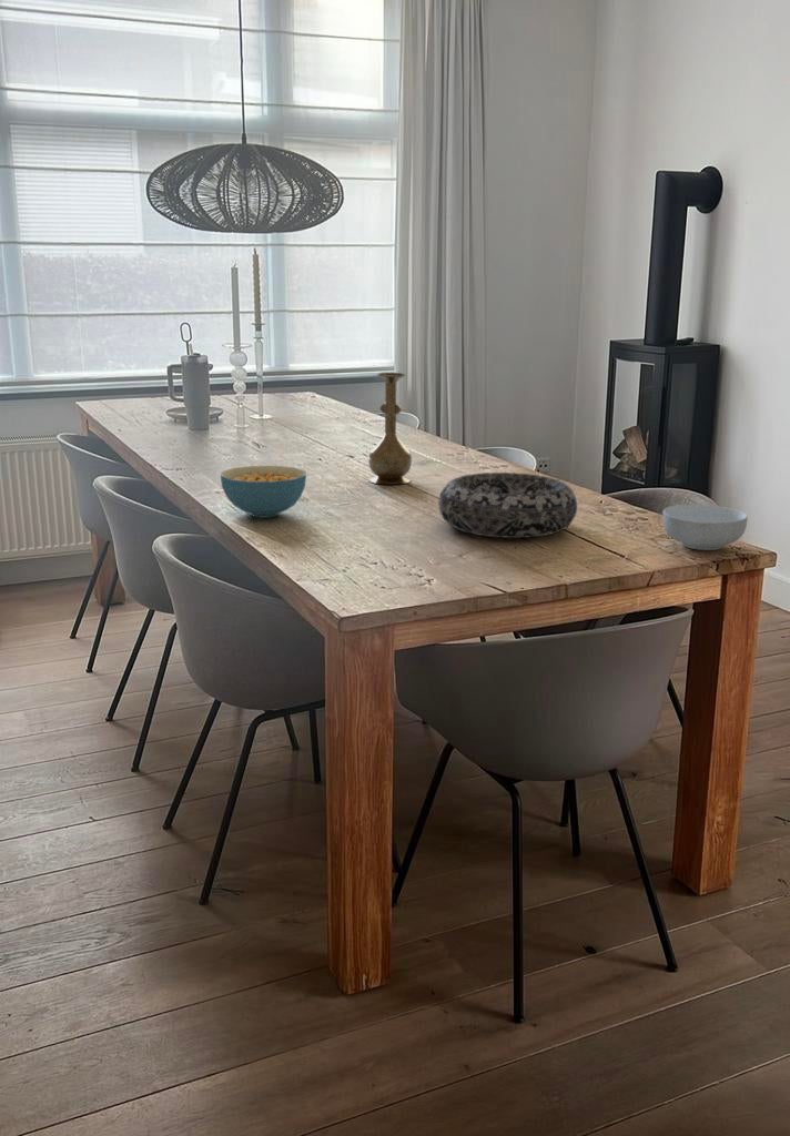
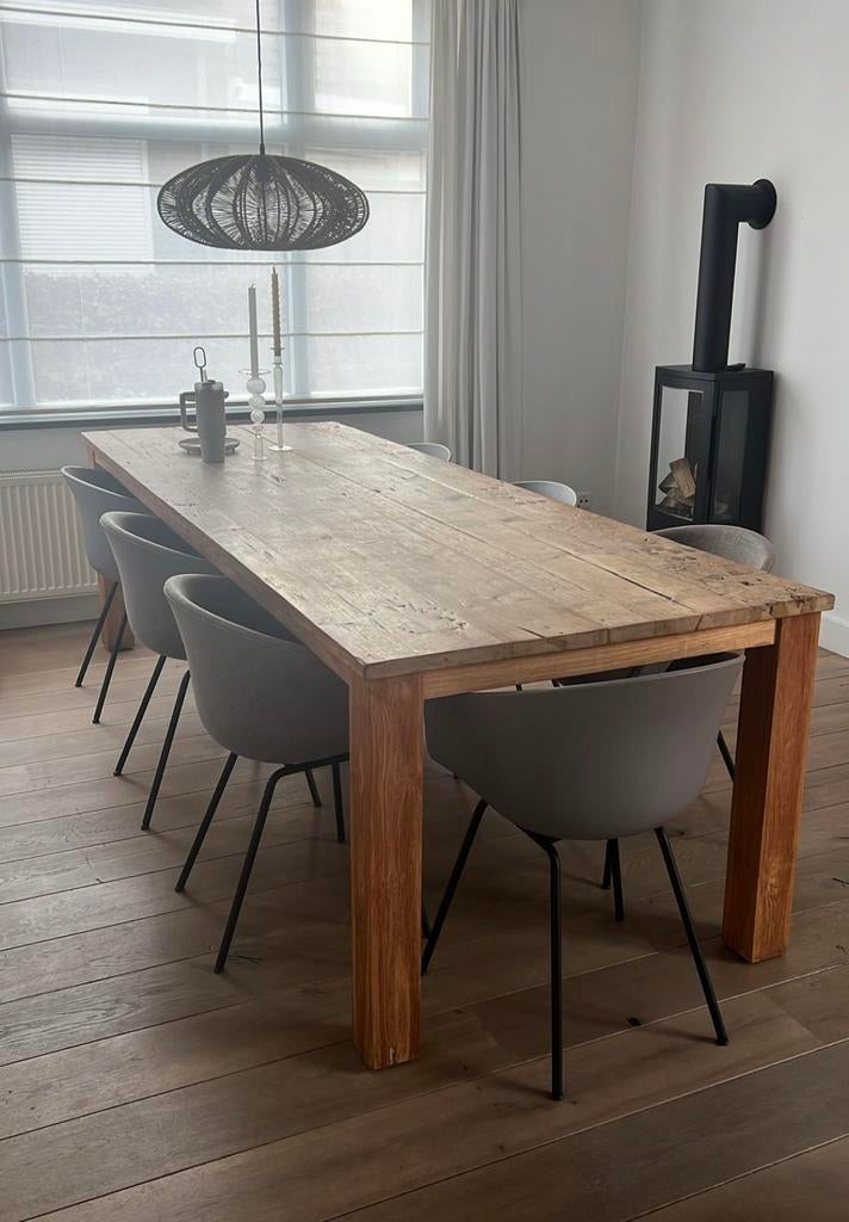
- vase [367,372,413,486]
- cereal bowl [661,504,749,551]
- decorative bowl [437,471,578,539]
- cereal bowl [220,465,307,519]
